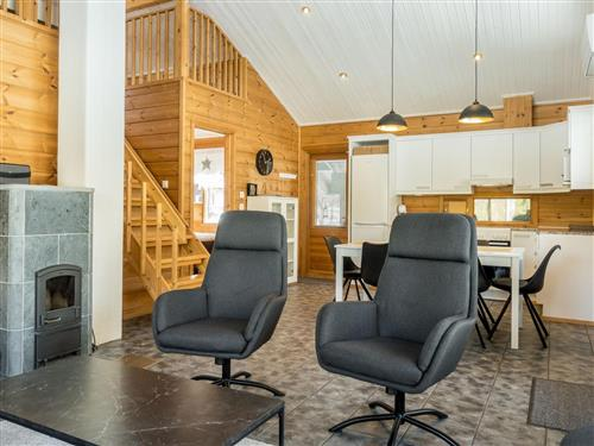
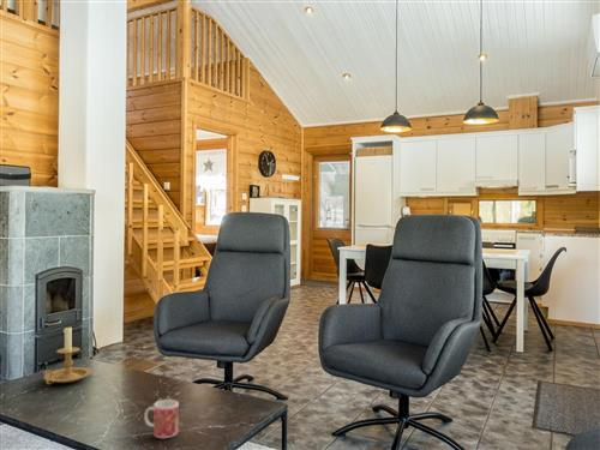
+ mug [143,398,180,439]
+ candle holder [42,324,94,385]
